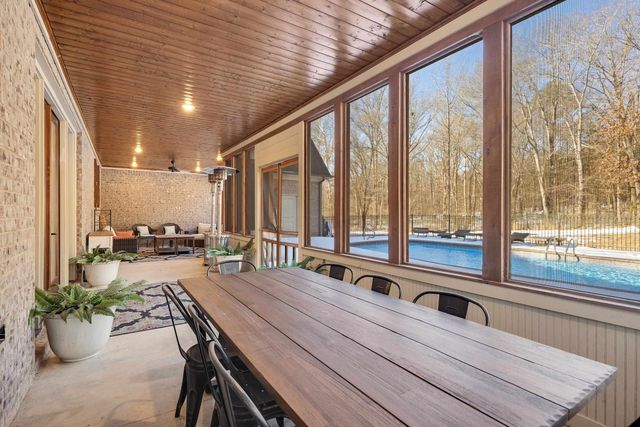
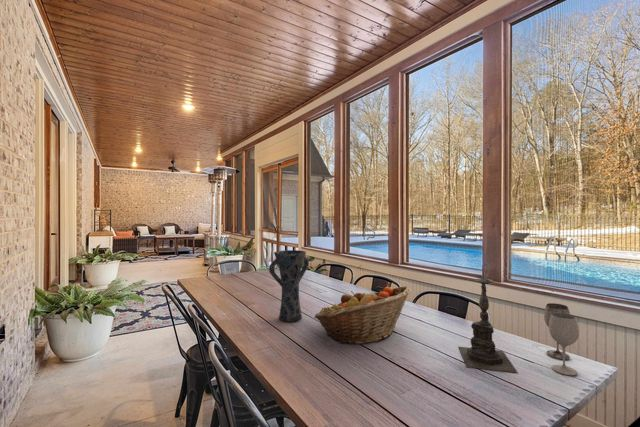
+ wineglass [543,302,580,376]
+ candle holder [458,265,518,373]
+ fruit basket [313,285,412,345]
+ vase [268,249,310,323]
